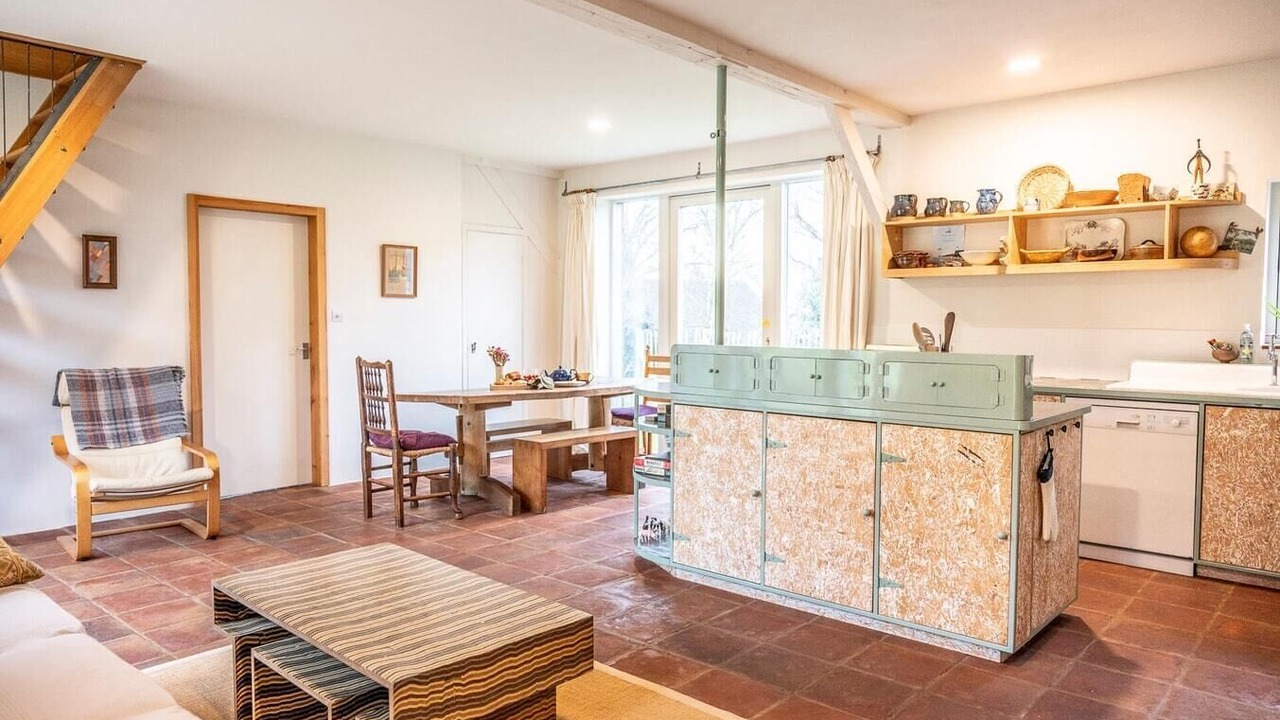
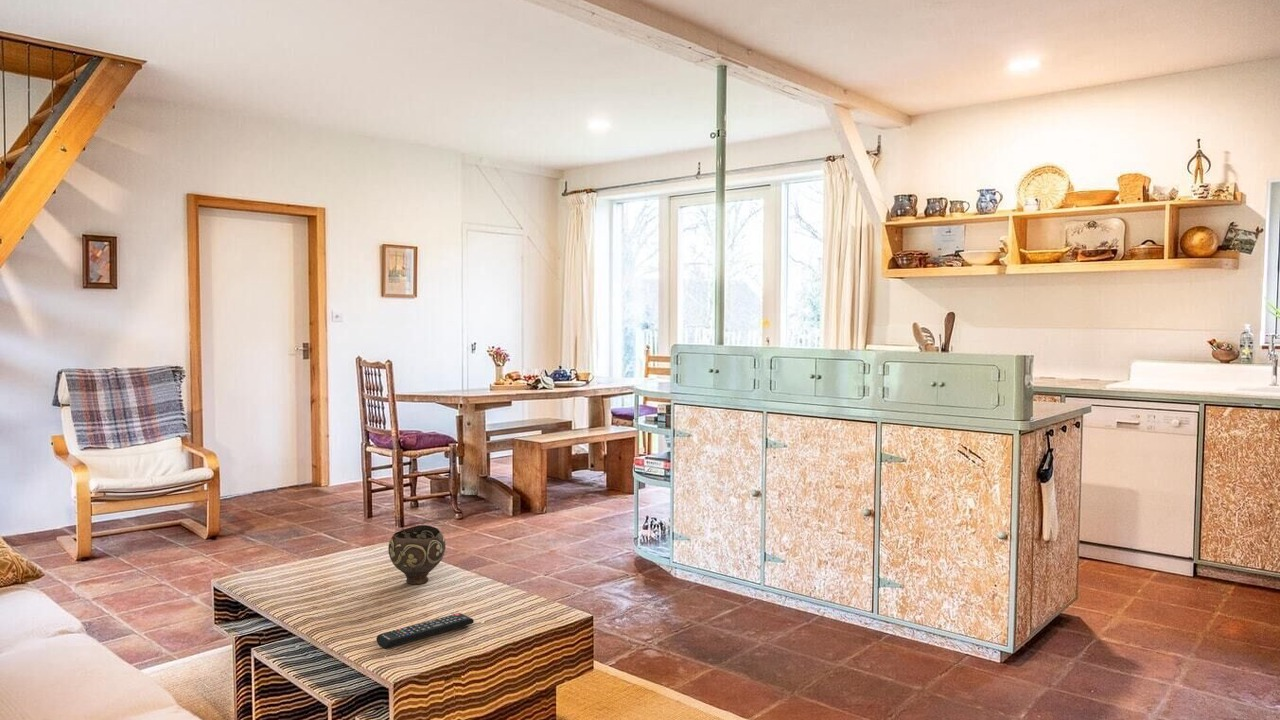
+ remote control [375,612,475,649]
+ bowl [387,524,447,585]
